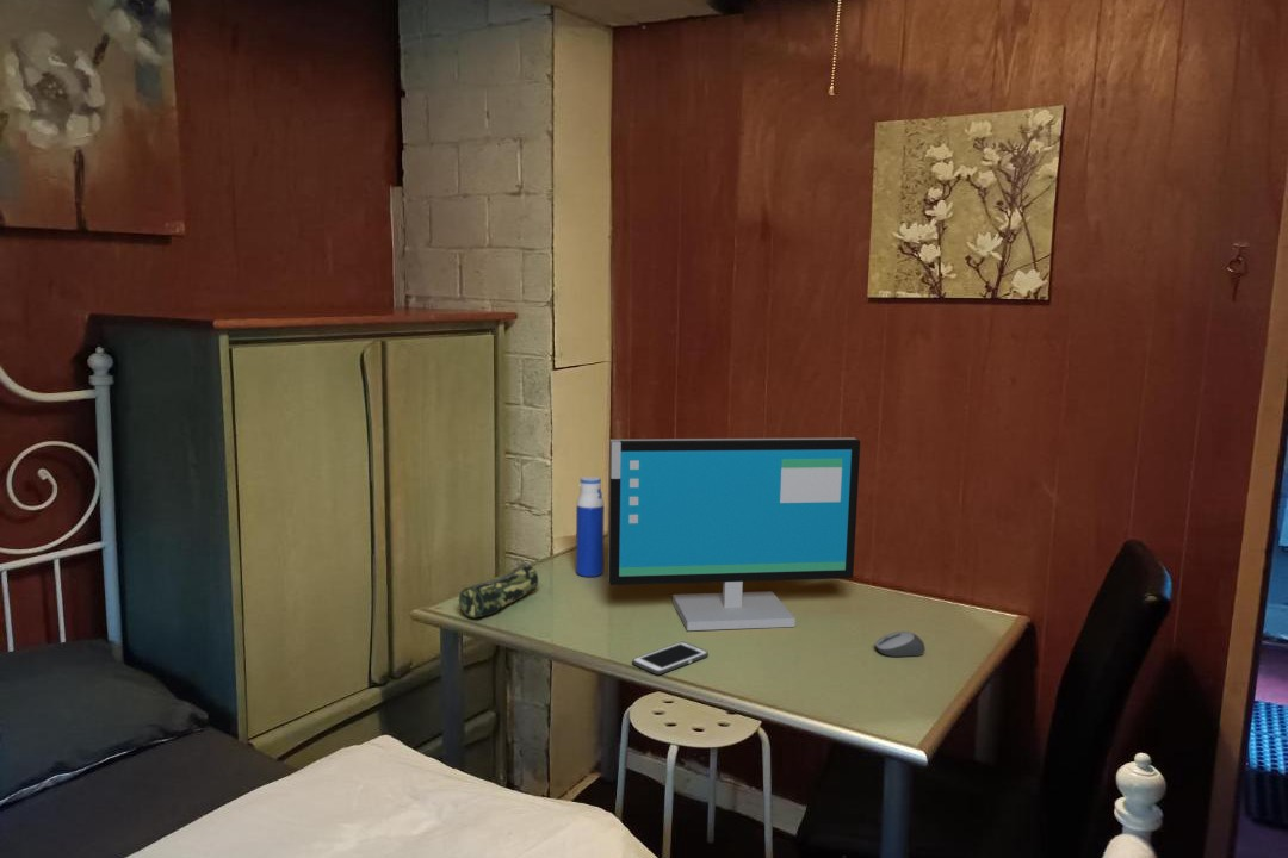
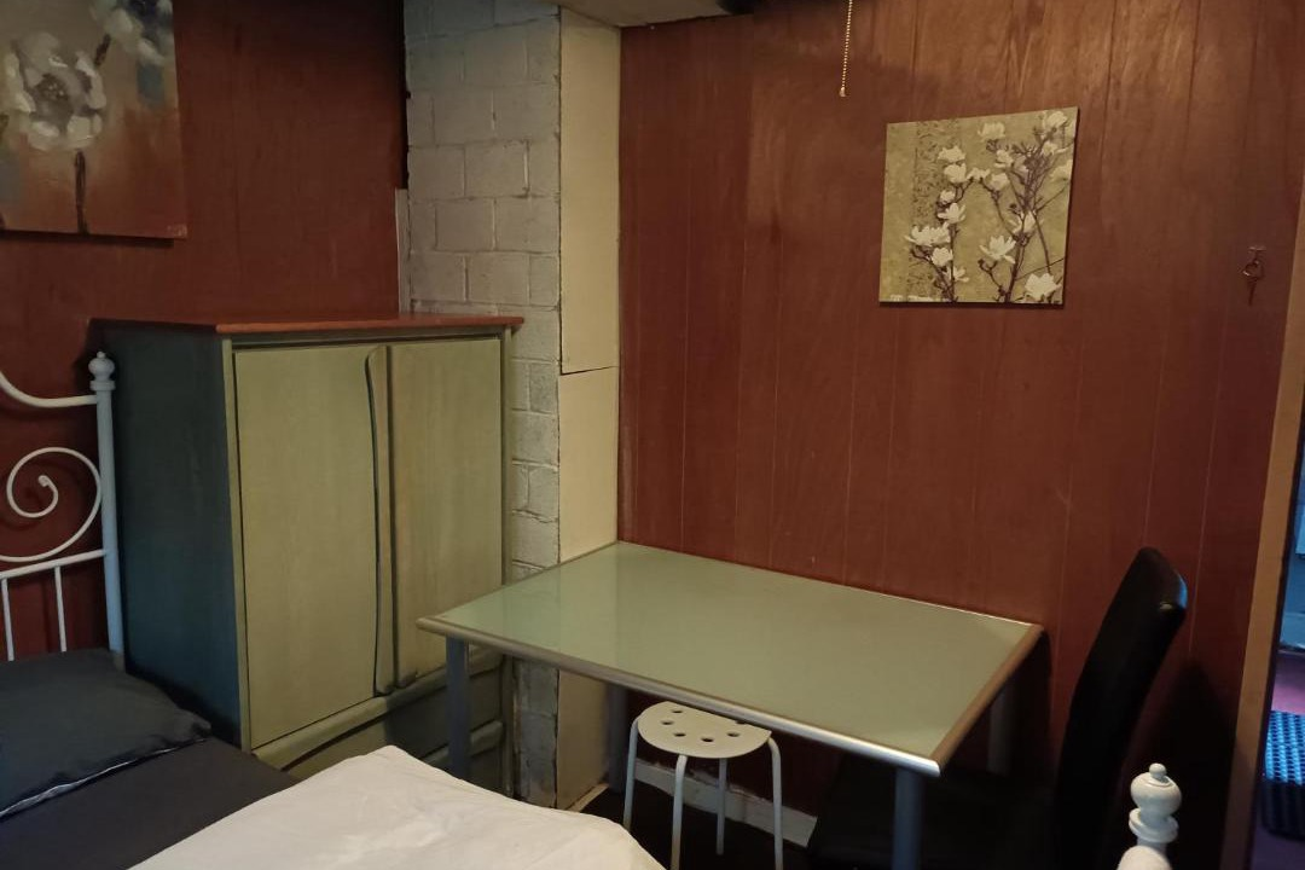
- water bottle [575,475,606,578]
- computer mouse [874,630,927,658]
- cell phone [631,641,710,676]
- computer monitor [607,436,861,632]
- pencil case [458,561,539,620]
